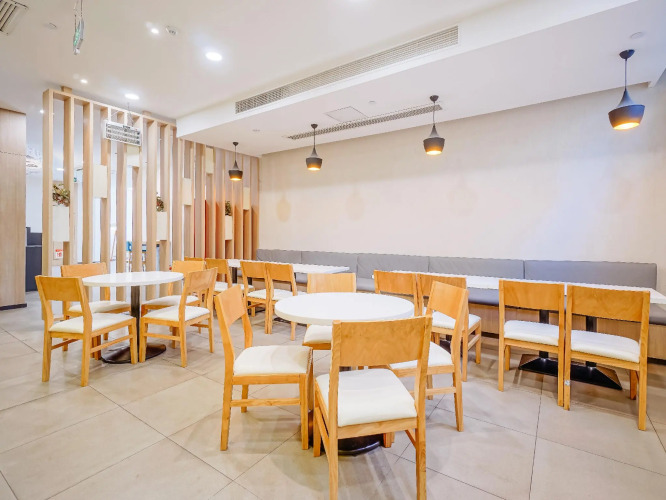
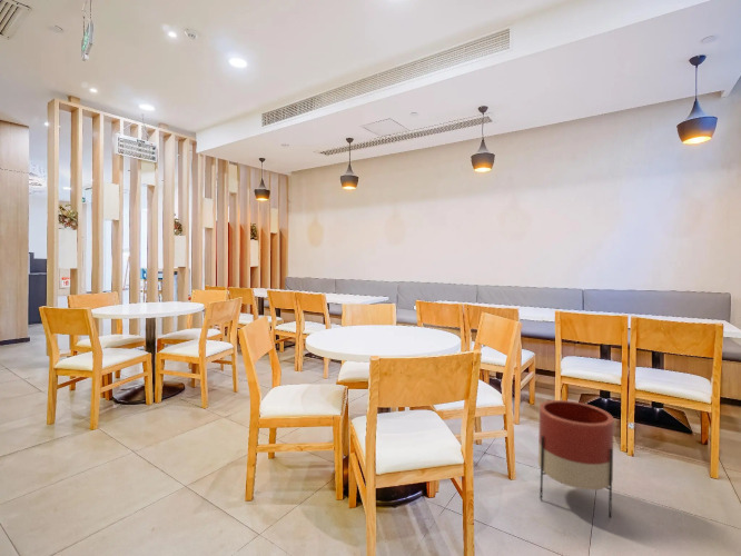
+ planter [537,399,615,519]
